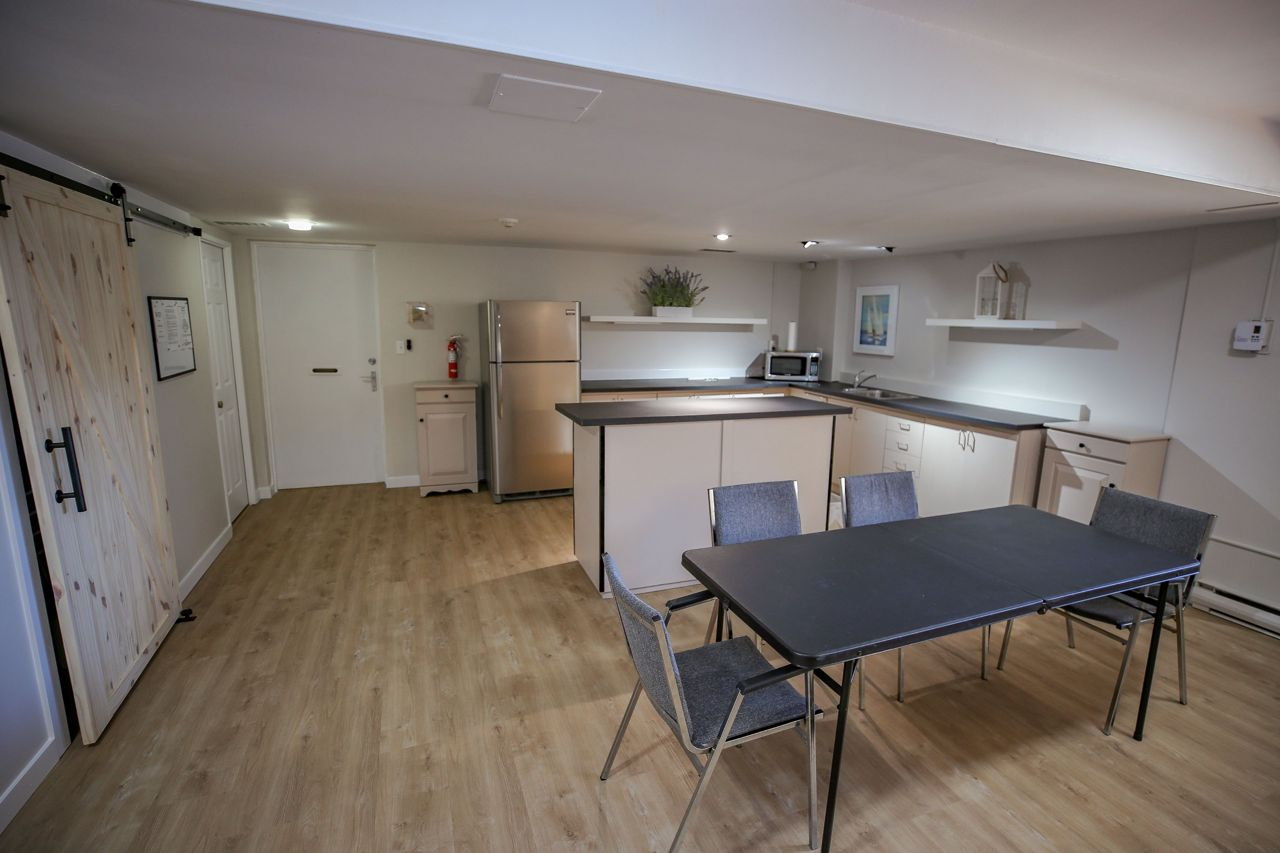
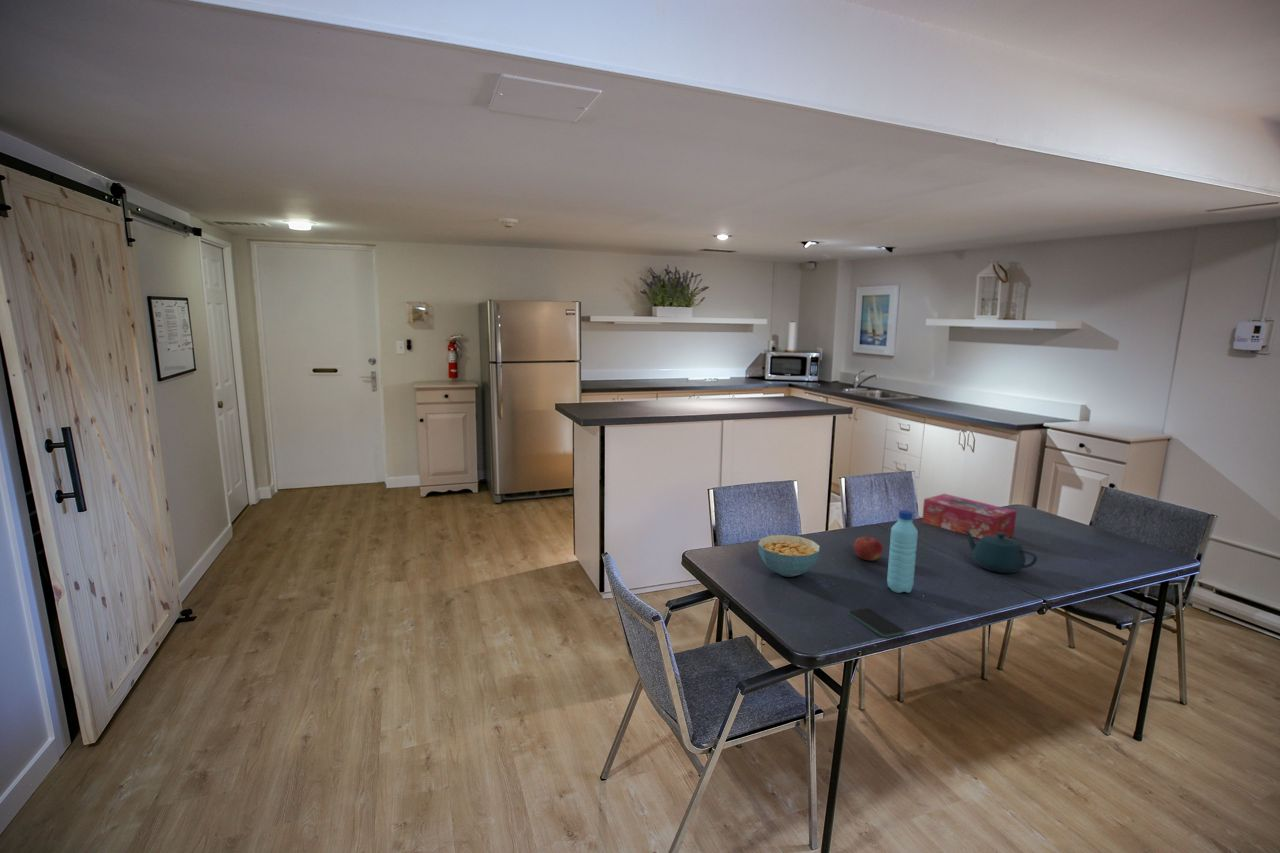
+ teapot [964,530,1038,574]
+ tissue box [921,493,1017,540]
+ fruit [853,535,884,562]
+ water bottle [886,509,919,594]
+ cereal bowl [757,534,821,578]
+ smartphone [847,607,906,638]
